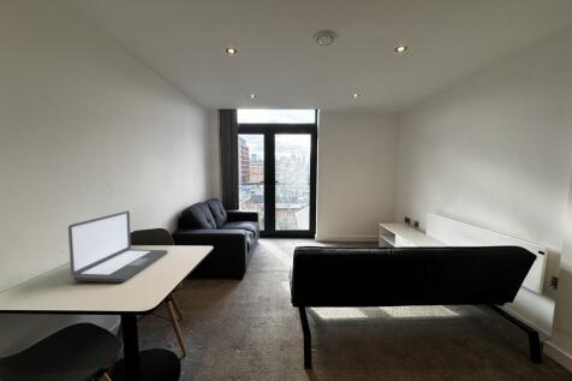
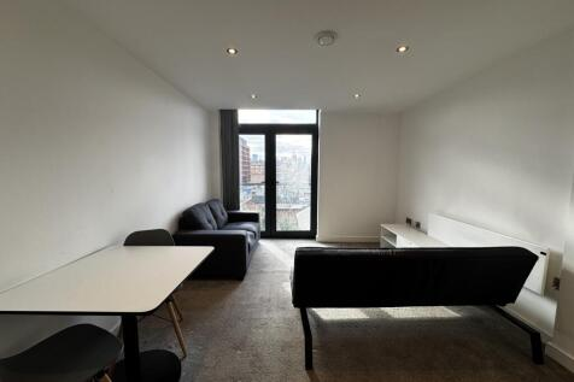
- laptop [67,210,168,284]
